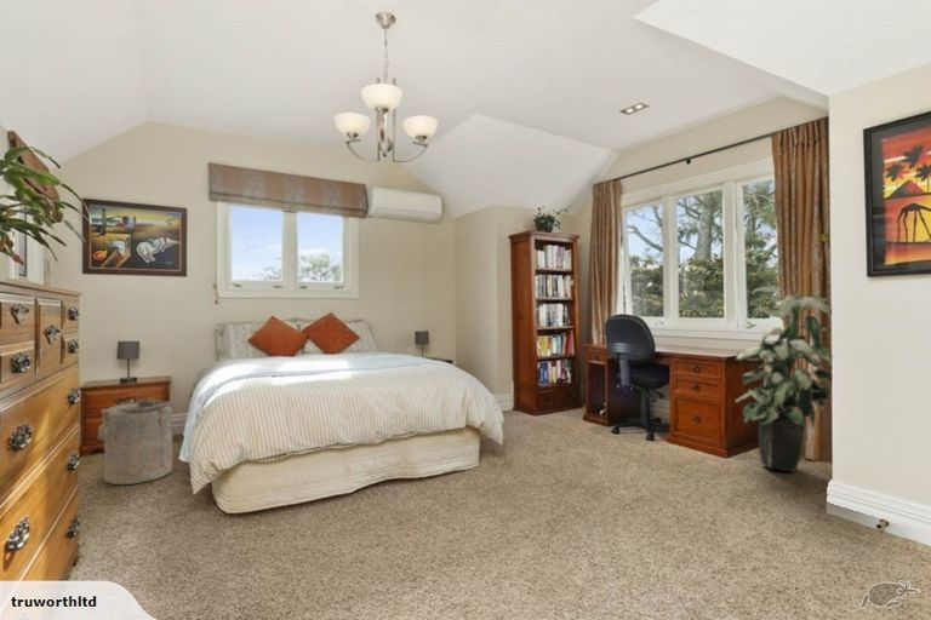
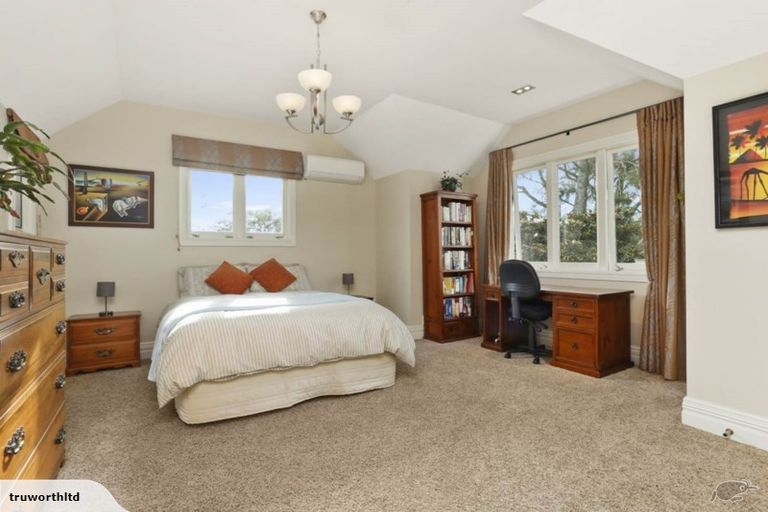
- laundry hamper [96,397,173,486]
- indoor plant [735,286,833,473]
